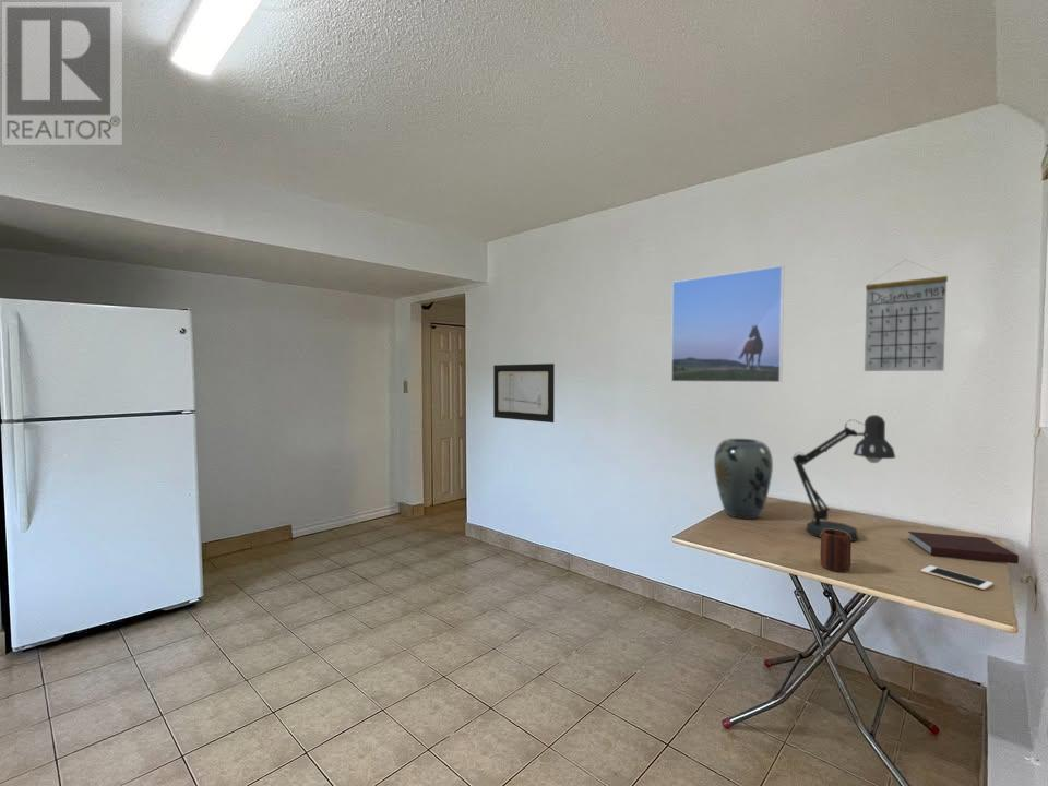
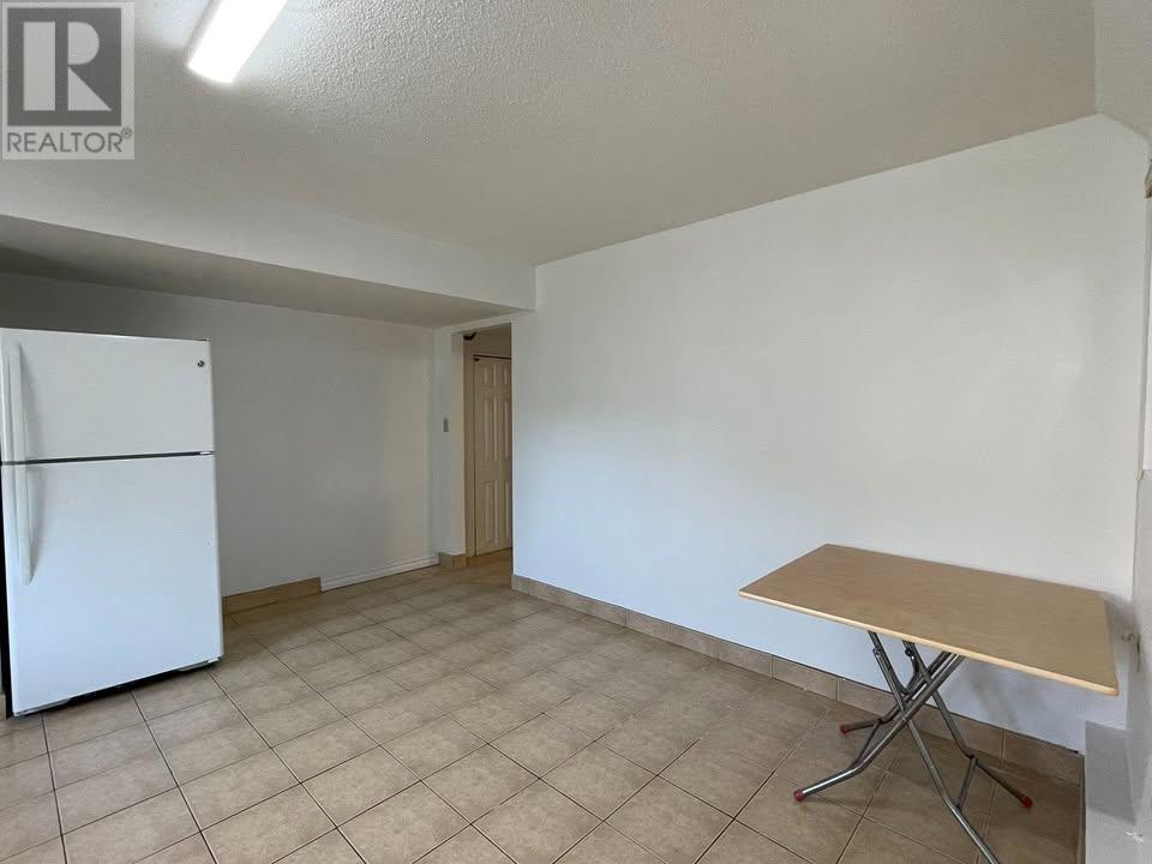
- notebook [907,531,1020,564]
- cell phone [920,564,995,591]
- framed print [670,264,785,383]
- wall art [492,362,556,424]
- mug [819,529,853,573]
- calendar [864,259,949,372]
- desk lamp [791,414,896,543]
- vase [713,438,774,520]
